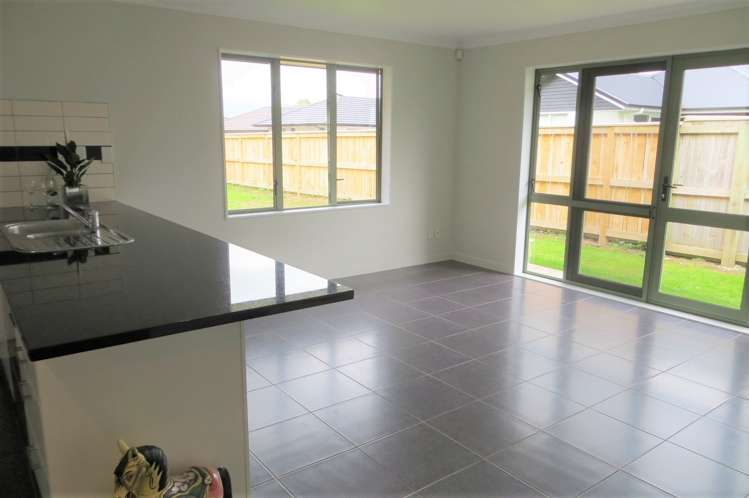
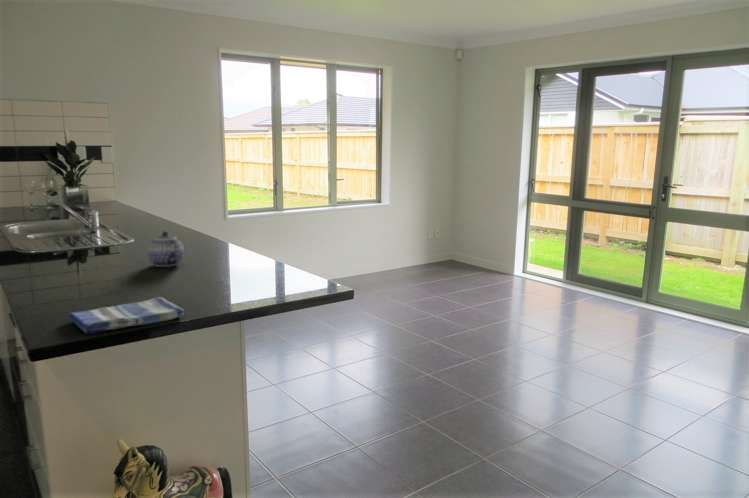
+ dish towel [67,296,185,335]
+ teapot [146,230,185,268]
